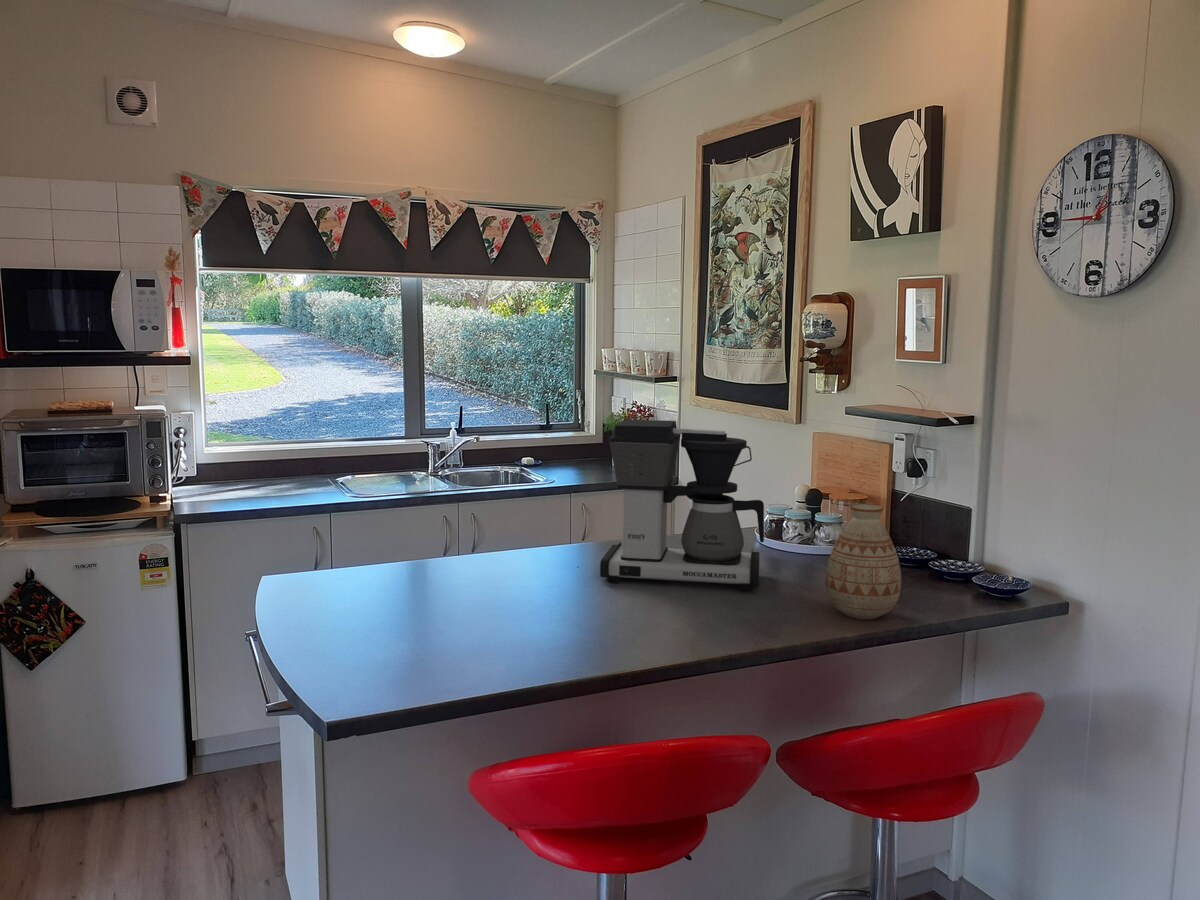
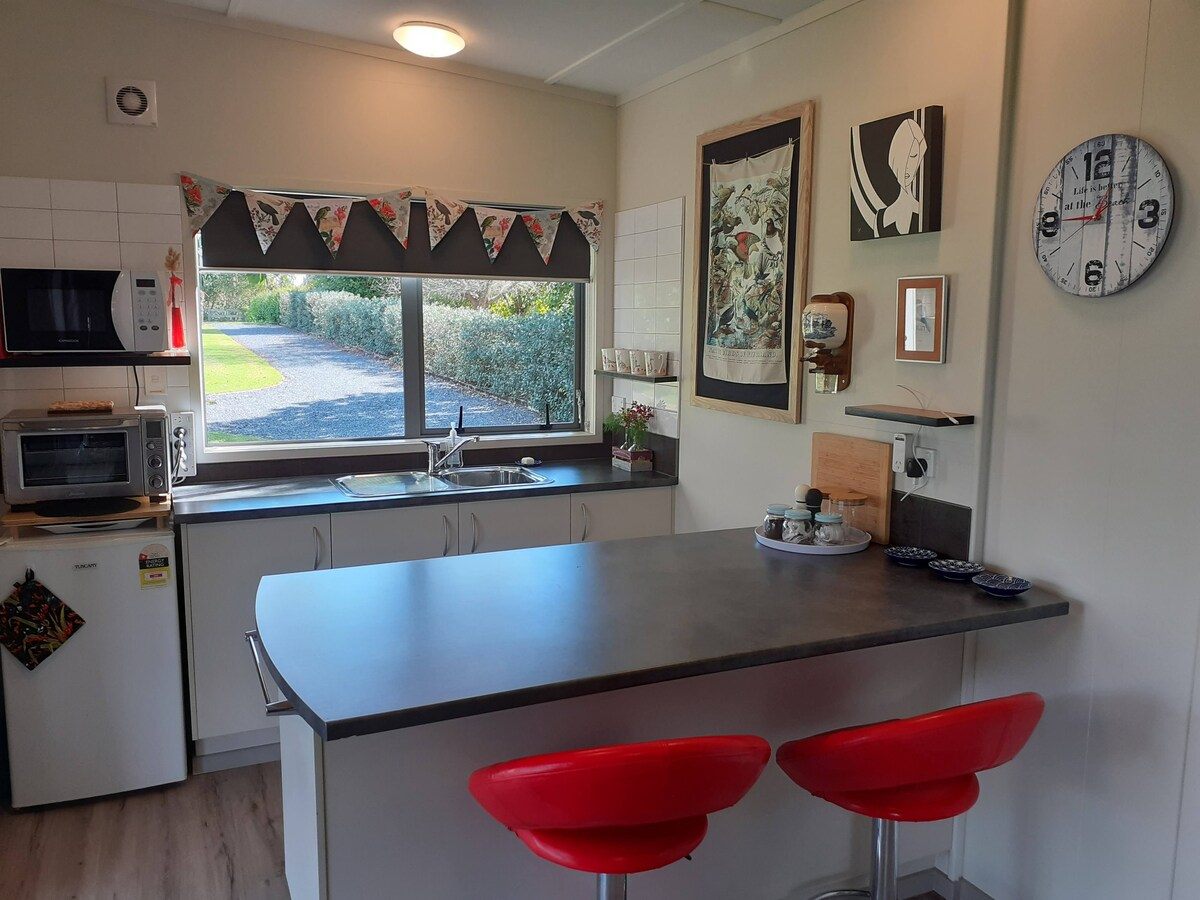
- vase [825,503,902,620]
- coffee maker [599,419,765,592]
